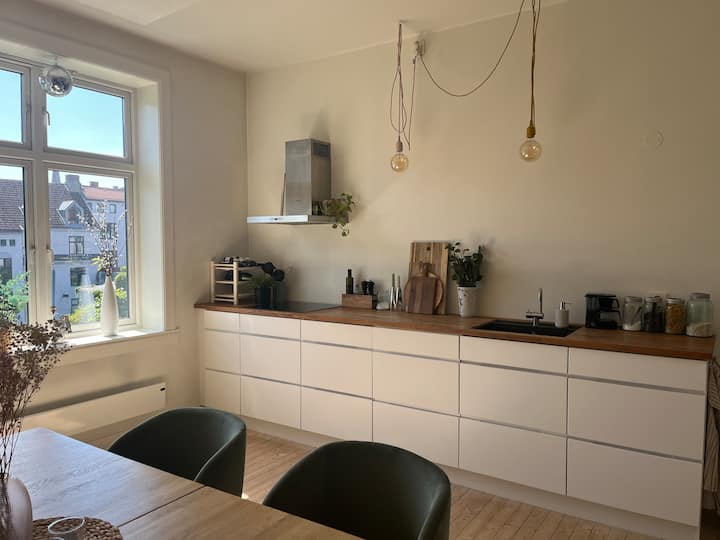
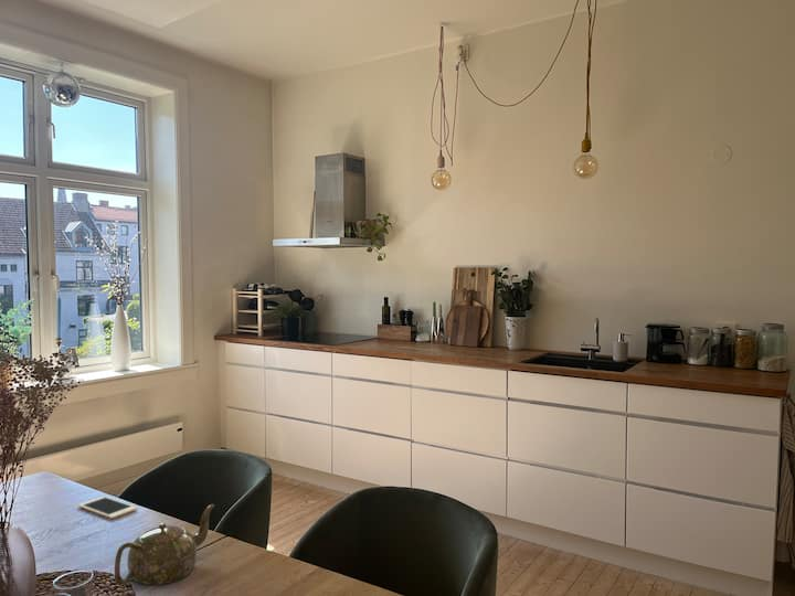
+ teapot [114,503,215,587]
+ cell phone [77,496,138,520]
